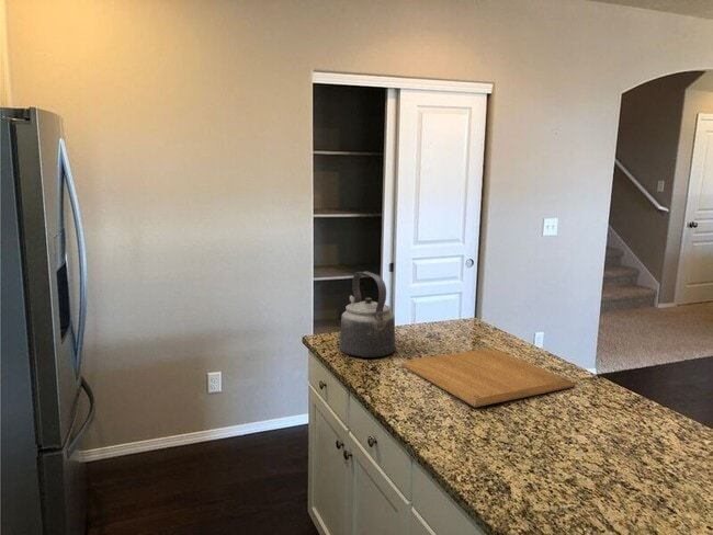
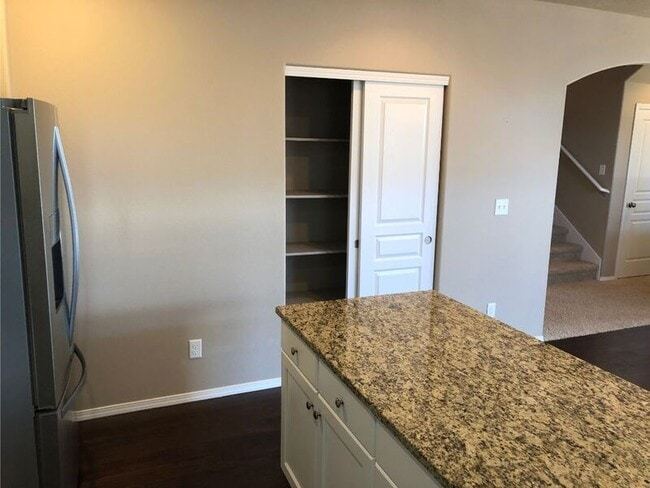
- kettle [338,271,396,358]
- chopping board [400,346,576,408]
